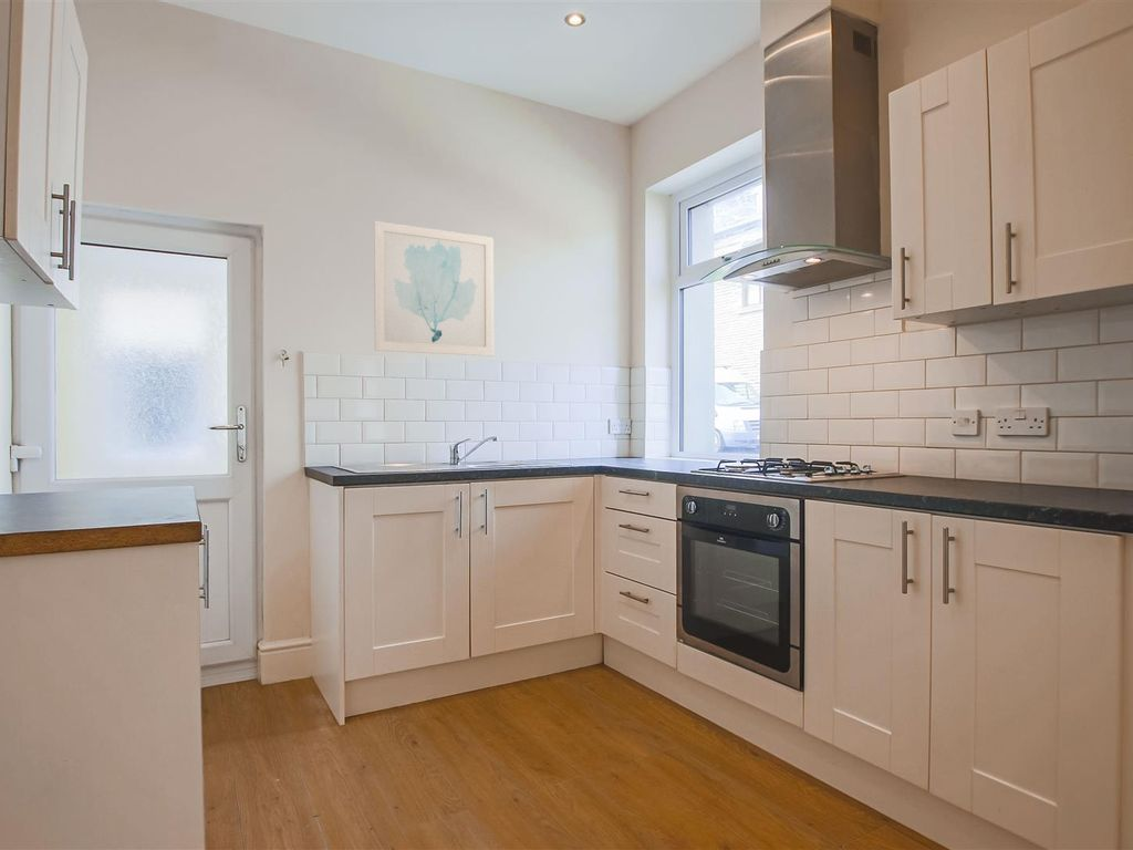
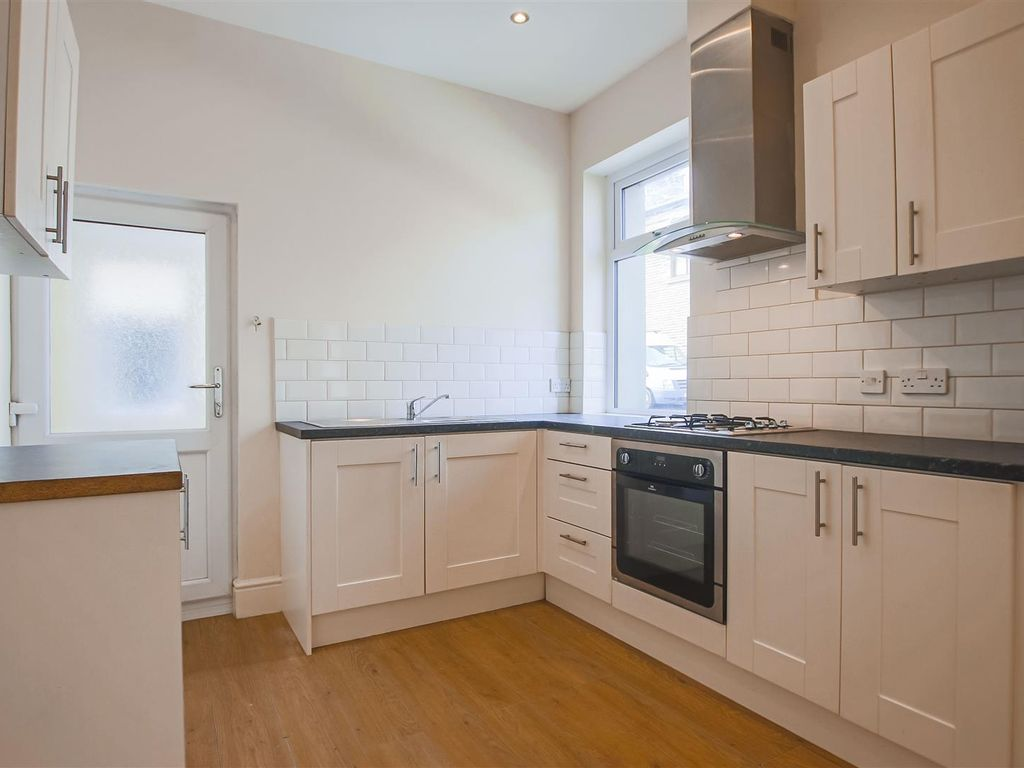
- wall art [373,220,495,357]
